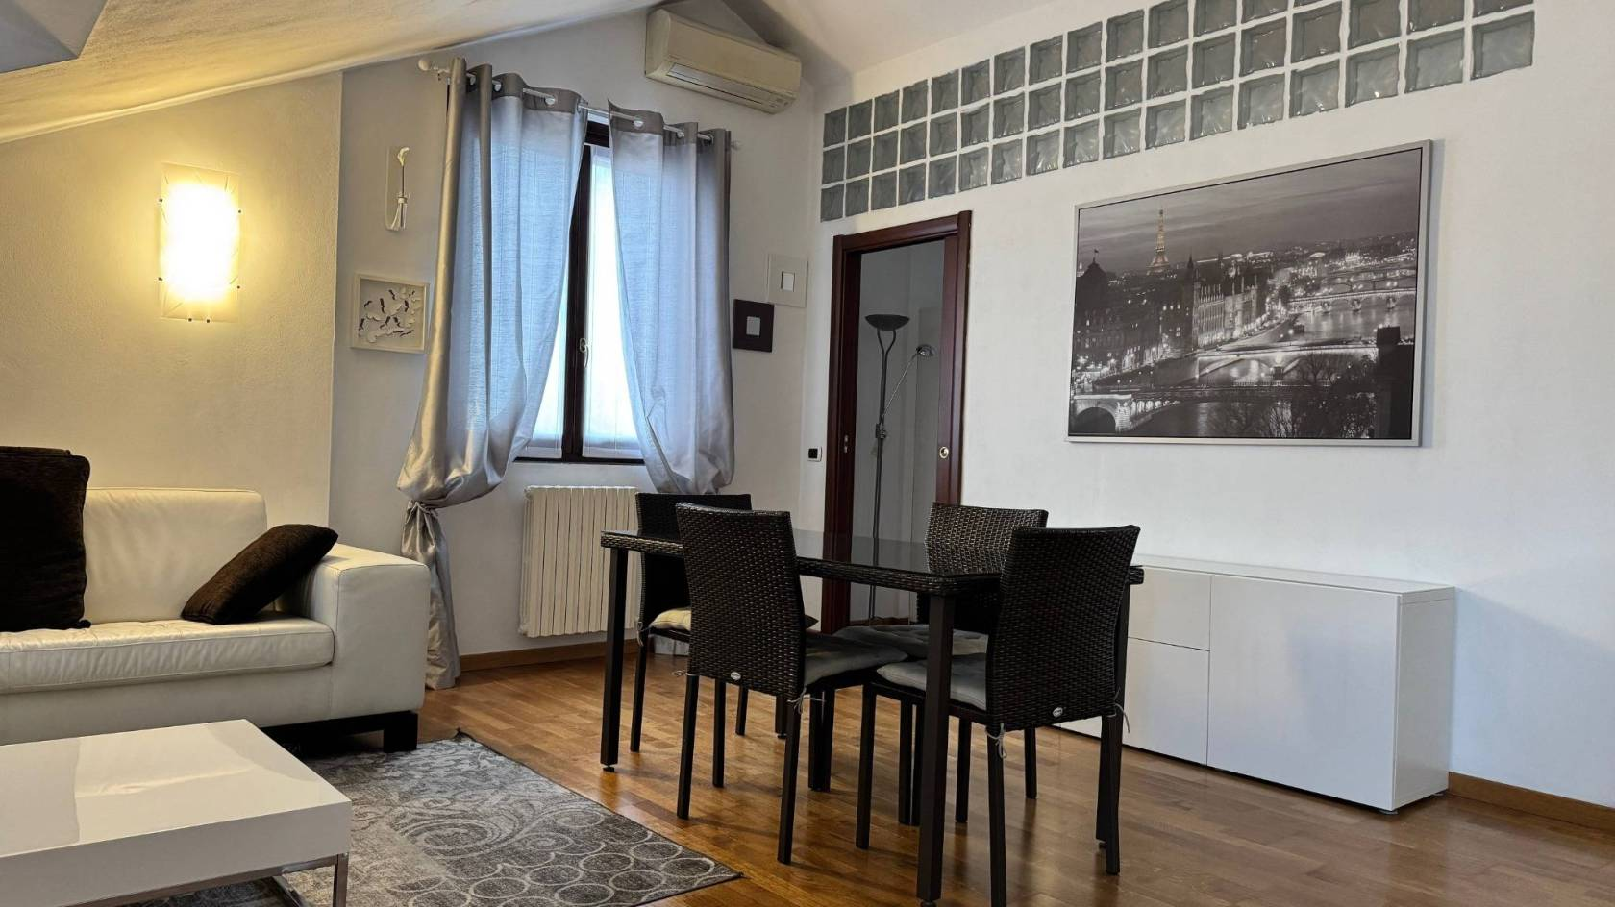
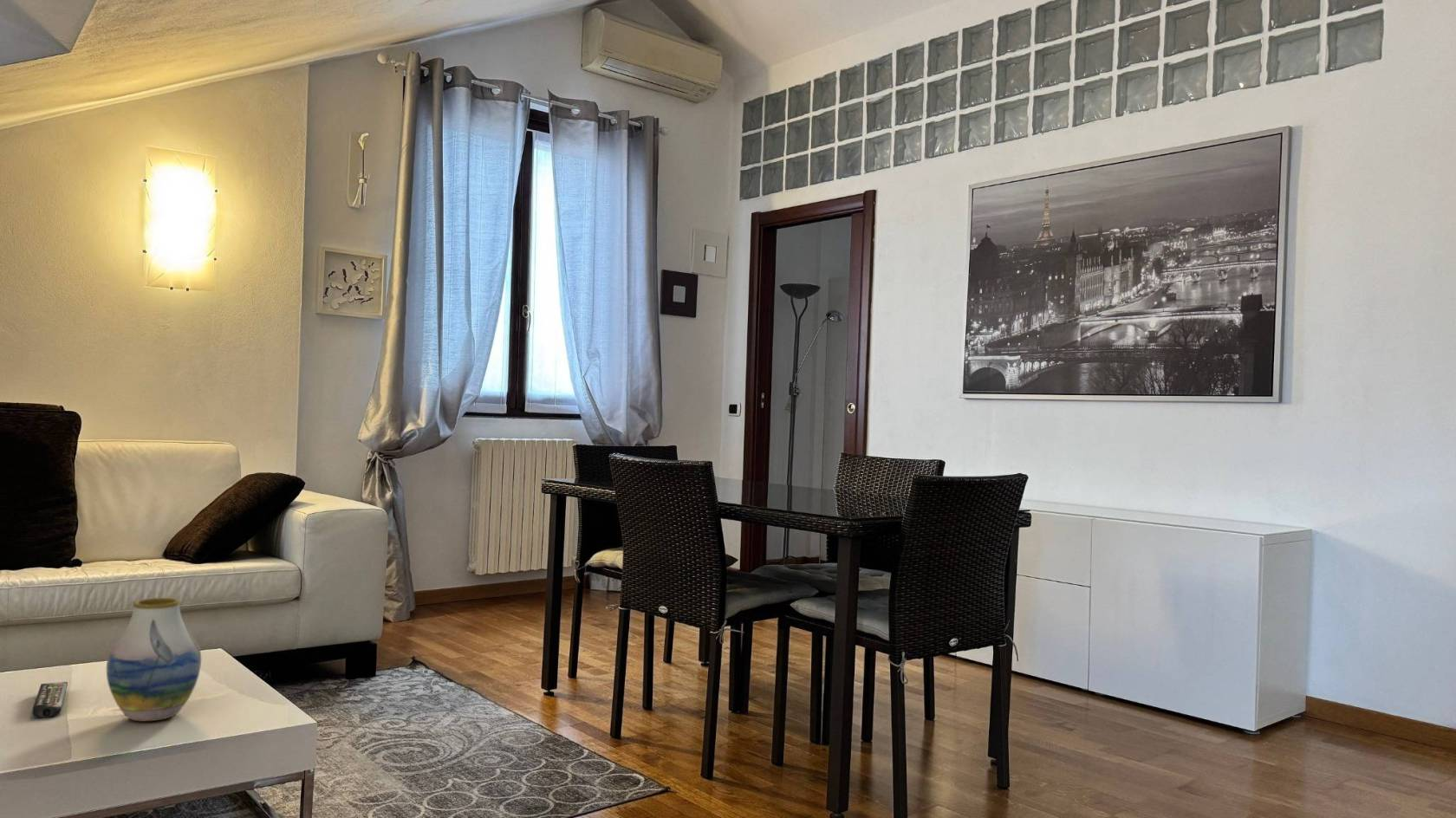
+ vase [106,597,202,722]
+ remote control [32,681,68,719]
